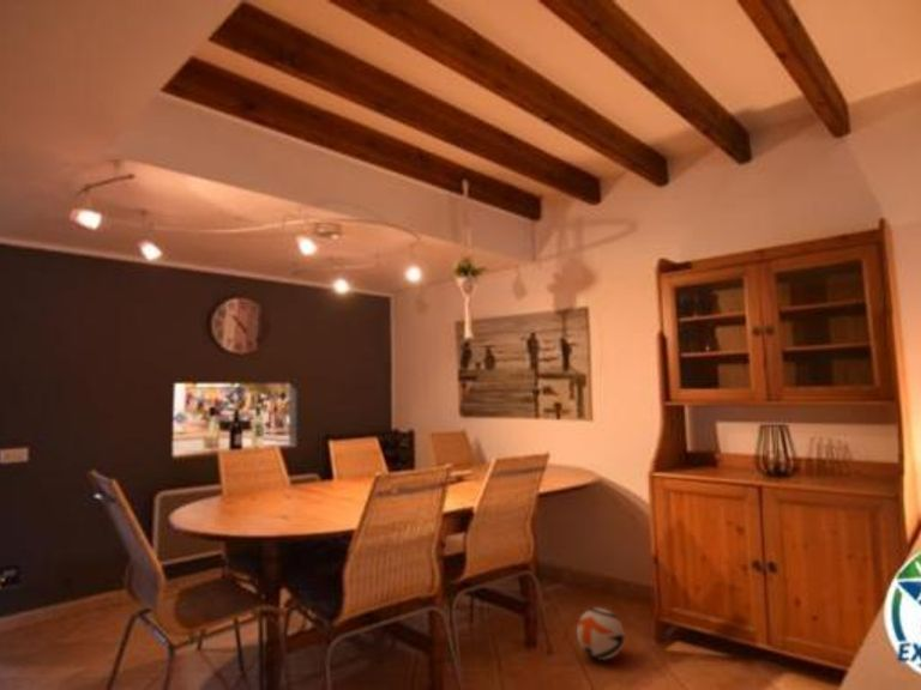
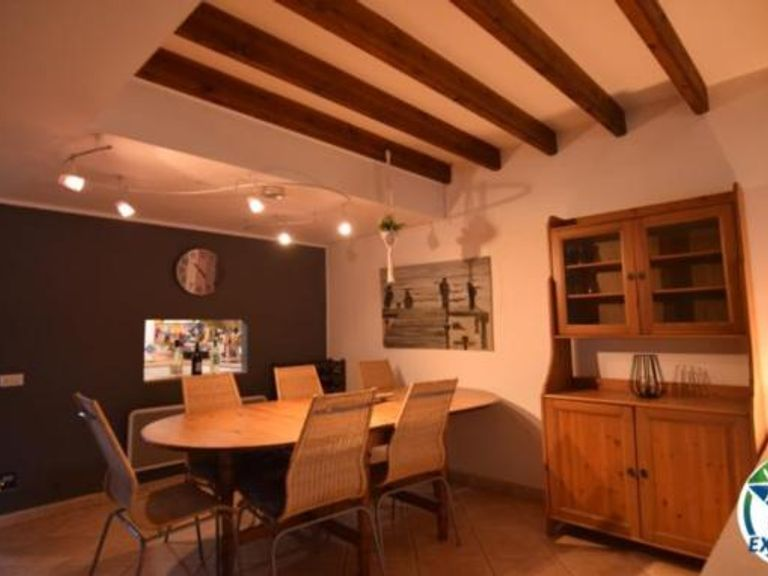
- ball [576,607,625,661]
